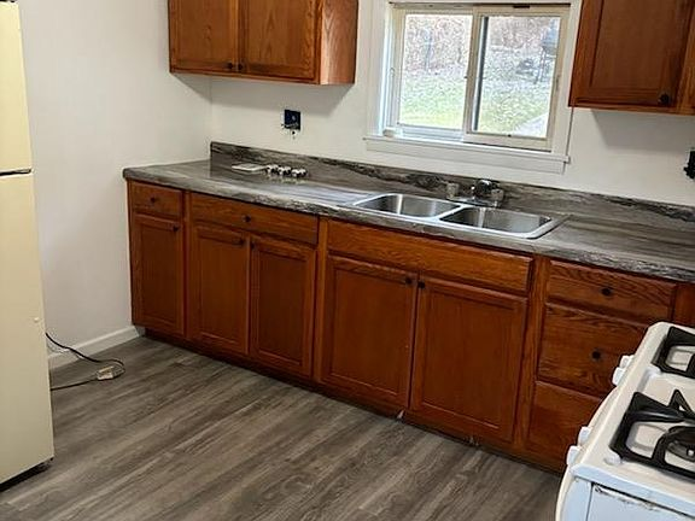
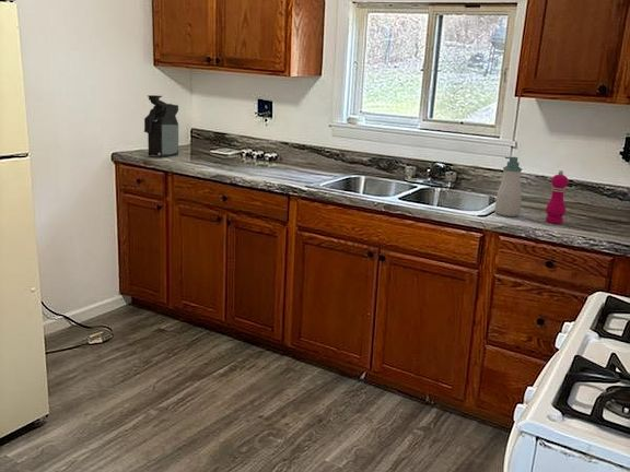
+ coffee maker [143,94,179,158]
+ pepper mill [545,169,569,225]
+ soap bottle [493,156,523,217]
